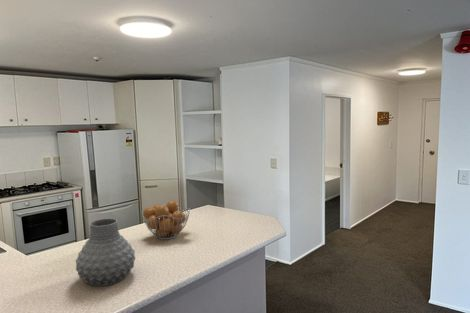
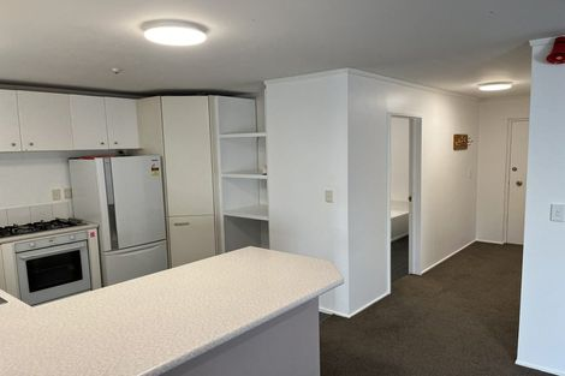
- fruit basket [141,200,191,241]
- vase [75,218,136,287]
